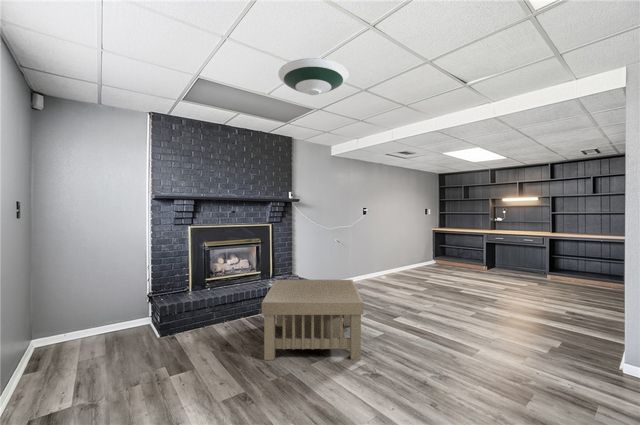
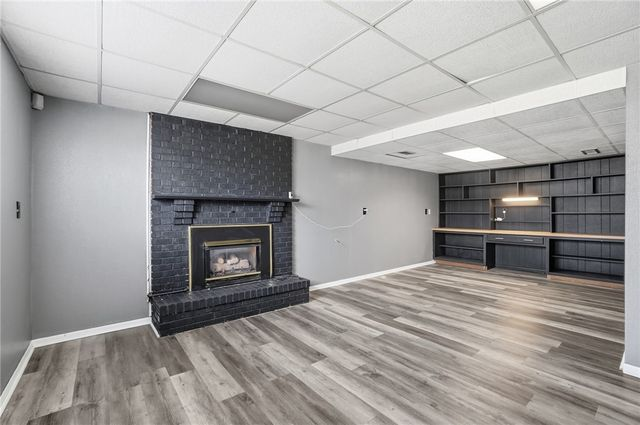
- coffee table [261,279,364,361]
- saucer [277,57,349,96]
